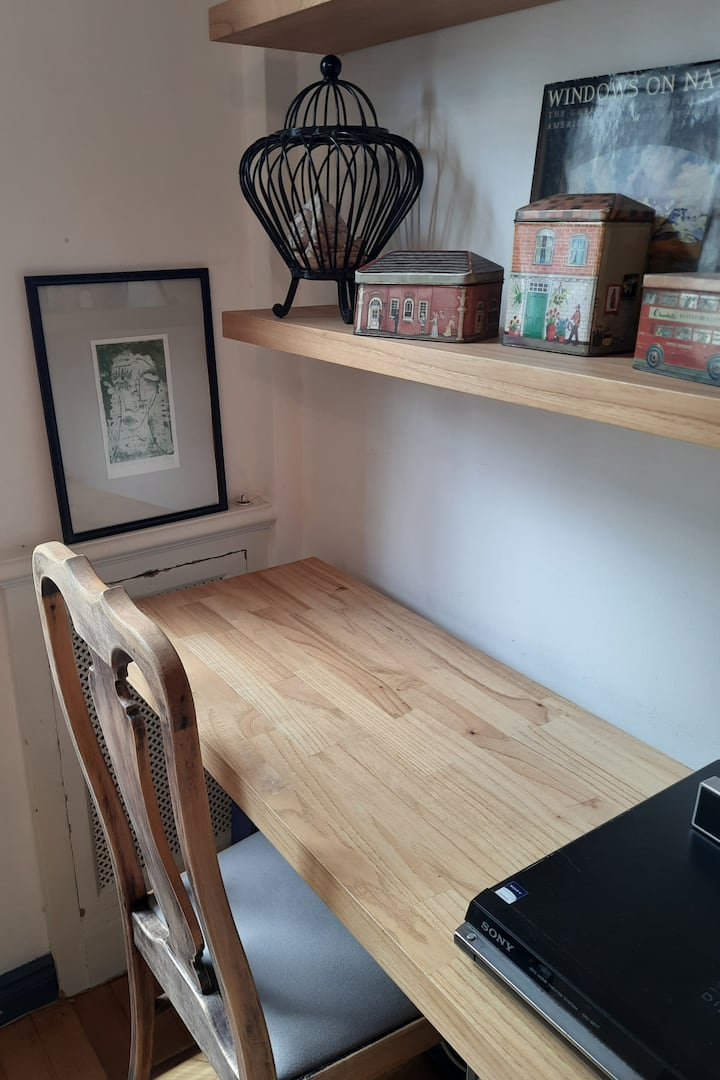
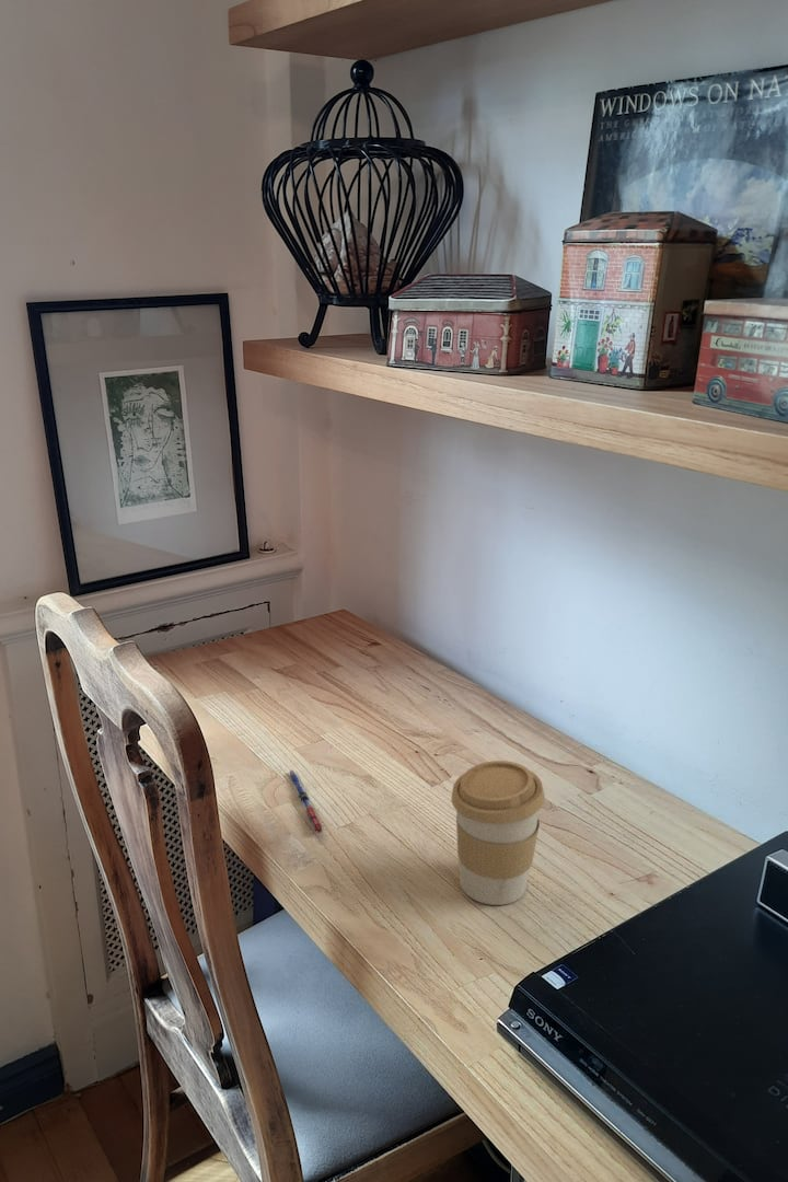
+ pen [286,769,325,834]
+ coffee cup [450,760,546,906]
